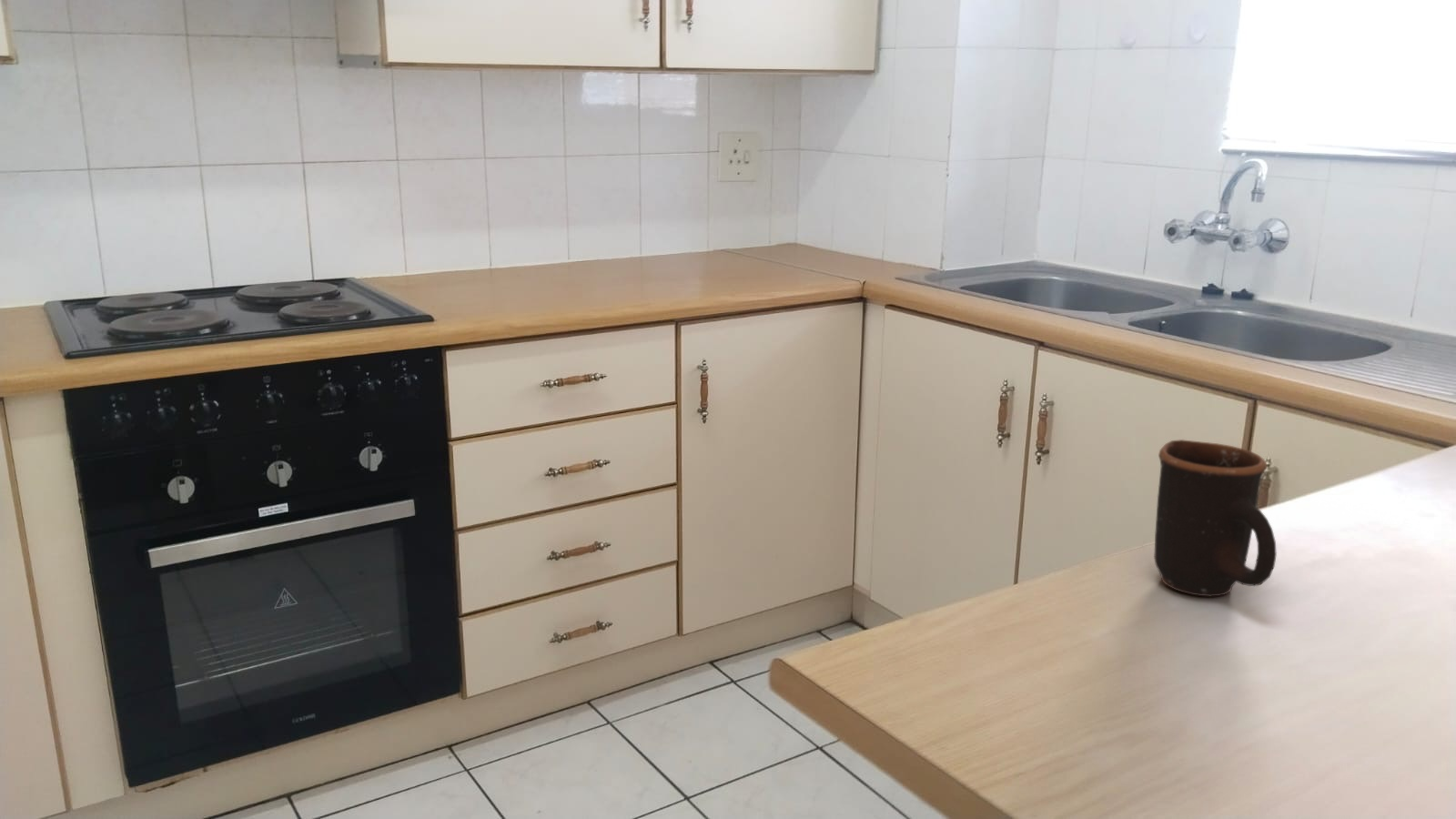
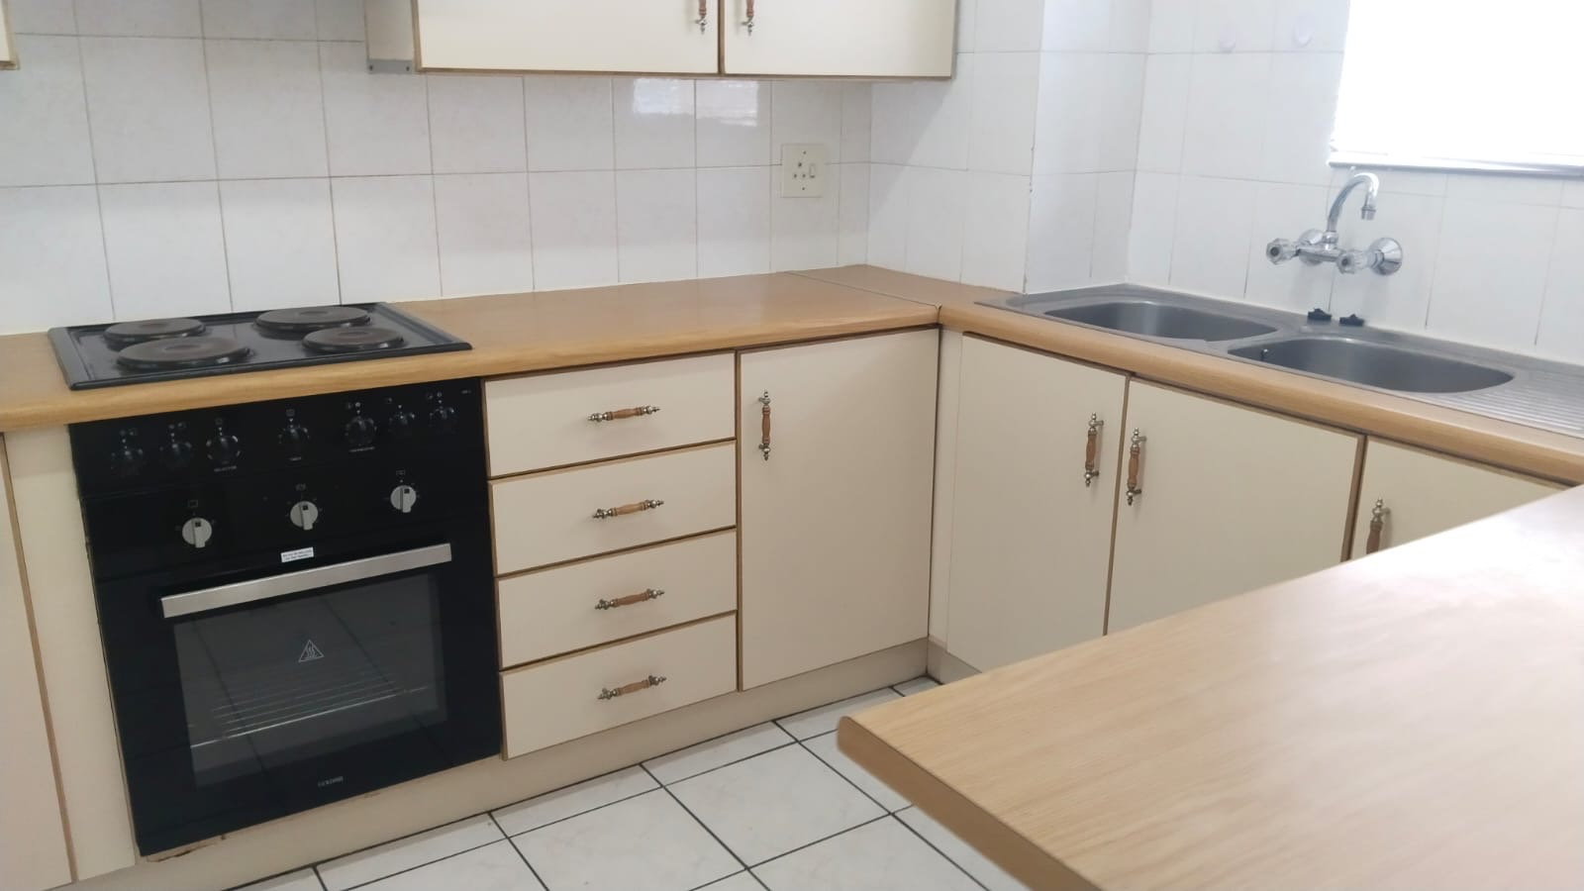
- mug [1153,439,1278,598]
